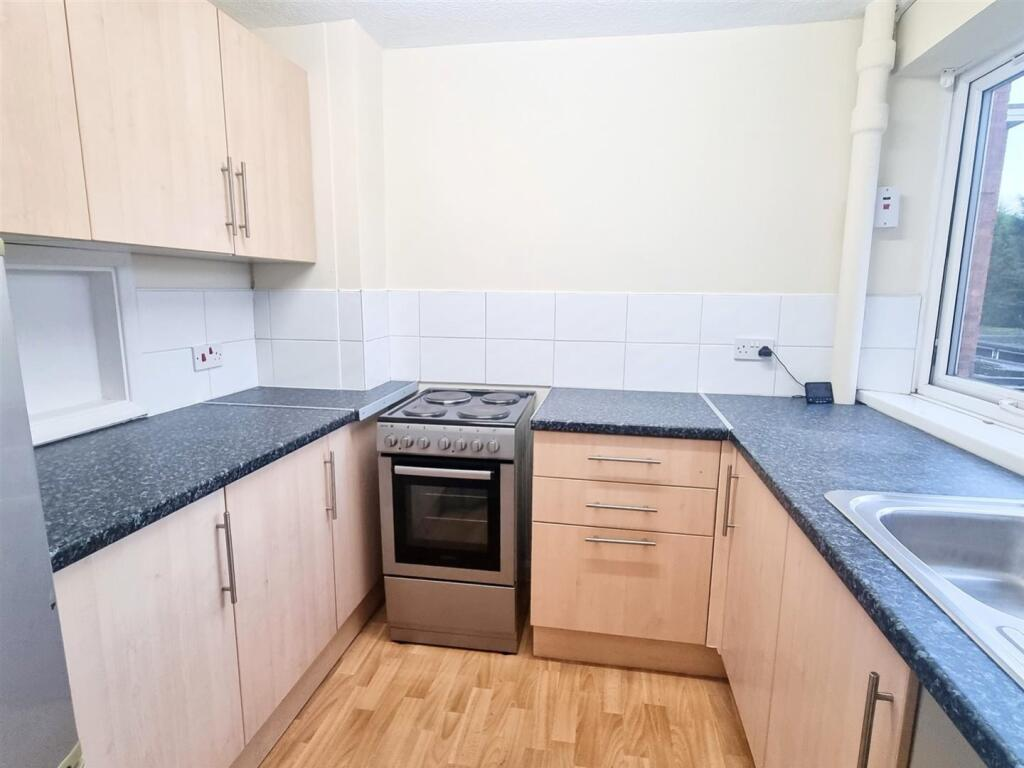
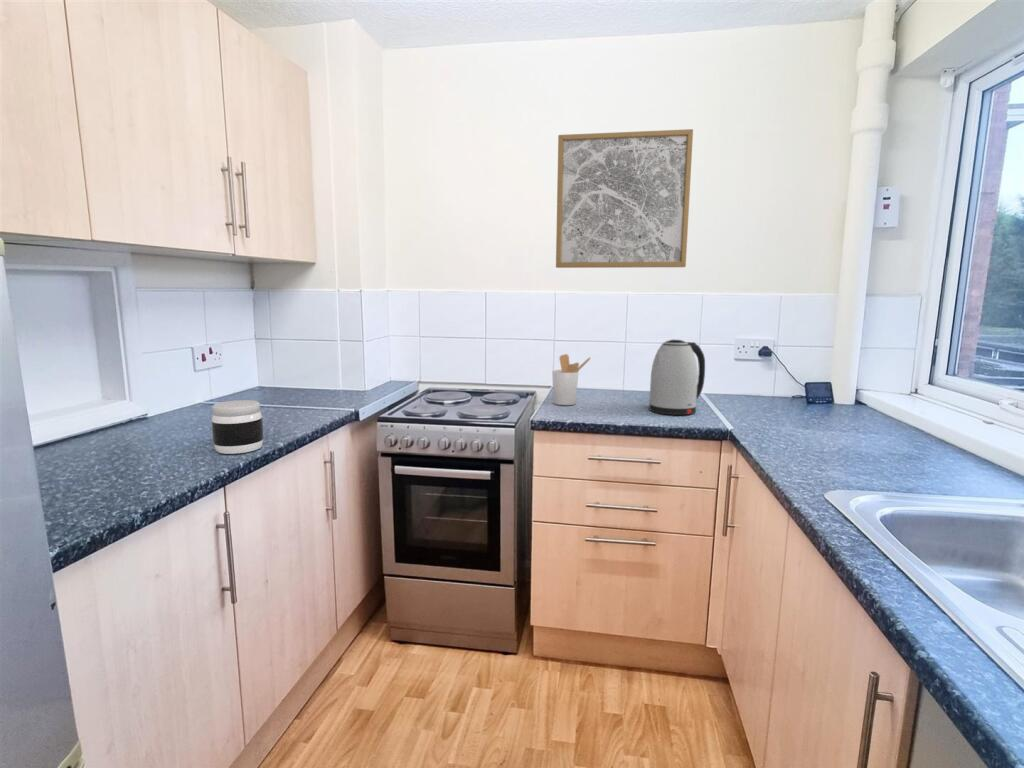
+ utensil holder [551,353,592,406]
+ jar [211,399,264,455]
+ wall art [555,128,694,269]
+ kettle [648,339,706,416]
